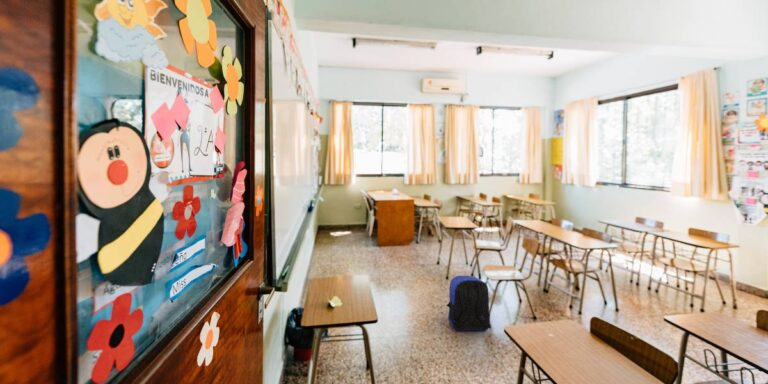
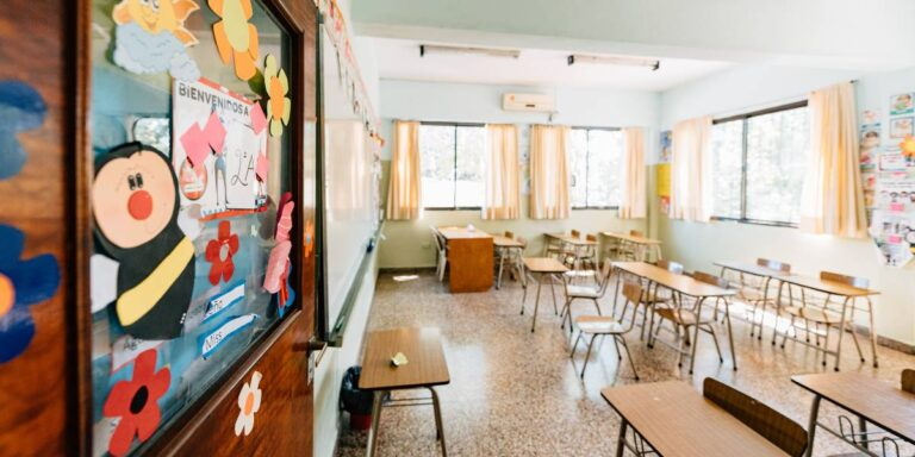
- backpack [445,275,492,331]
